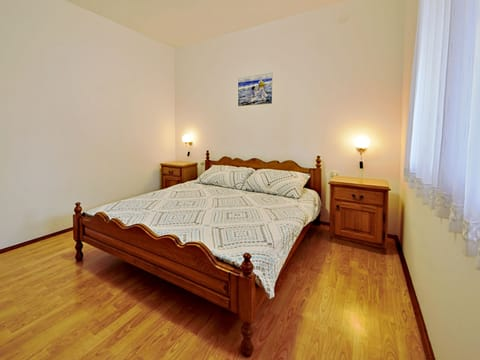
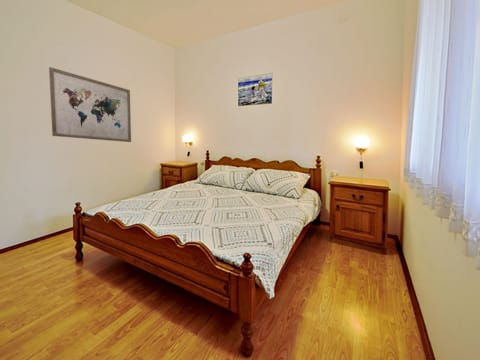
+ wall art [48,66,132,143]
